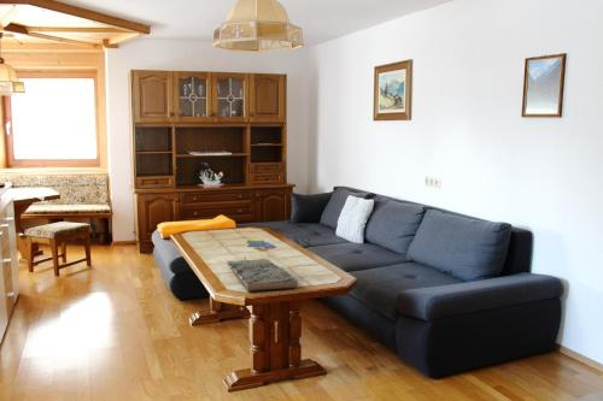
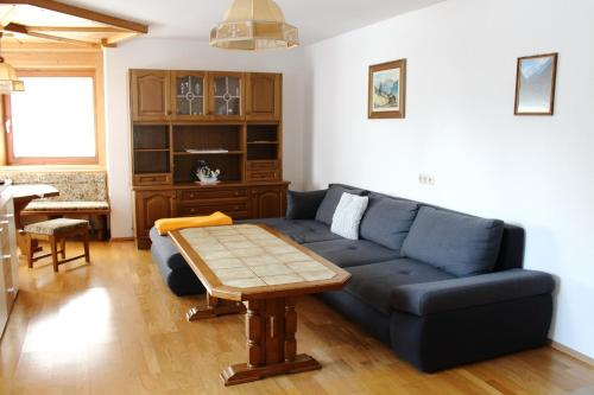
- board game [224,240,299,291]
